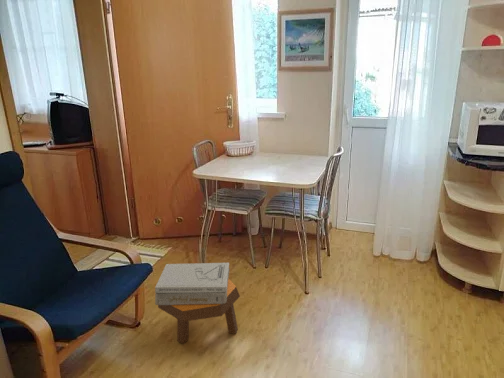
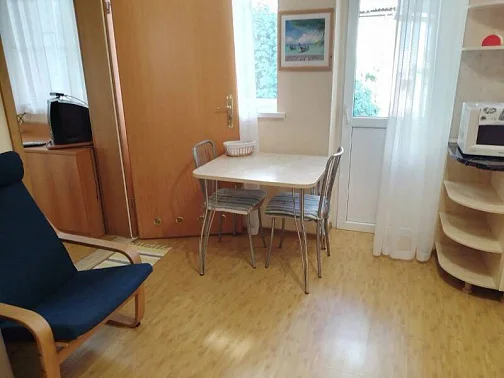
- footstool [157,278,241,345]
- books [154,262,231,306]
